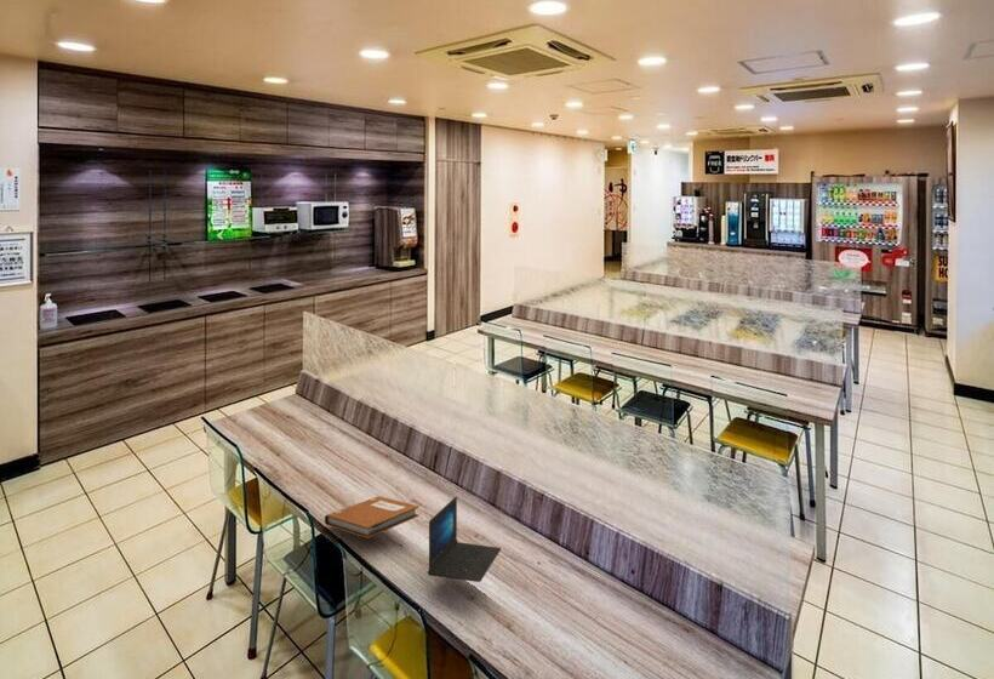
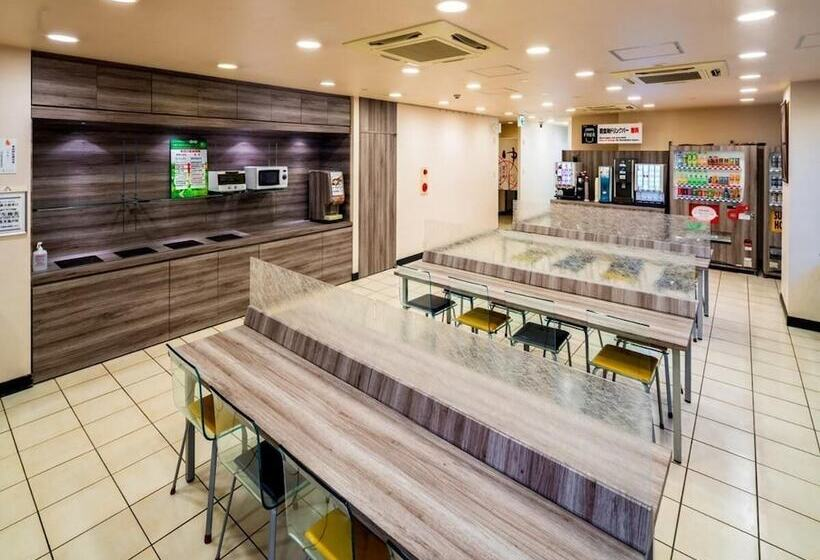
- notebook [324,495,421,540]
- laptop [427,496,502,583]
